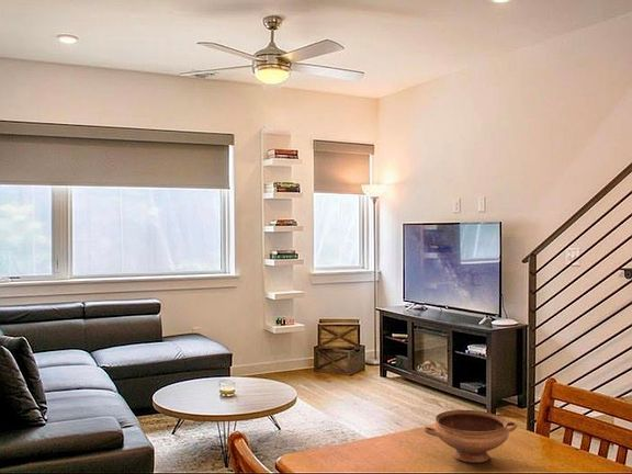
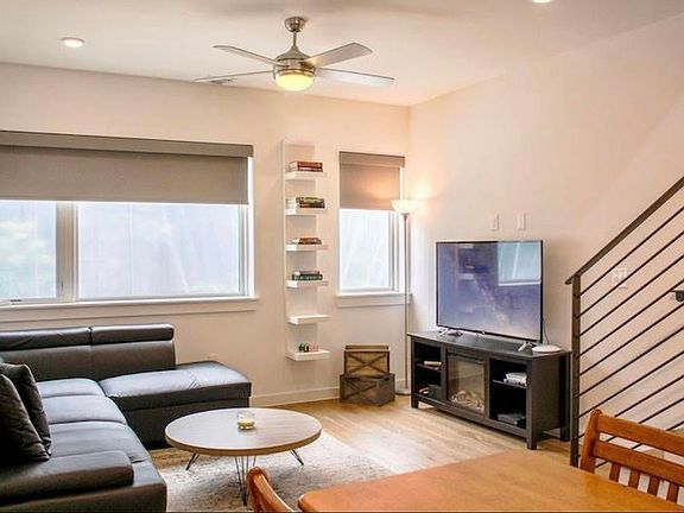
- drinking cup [422,409,518,464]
